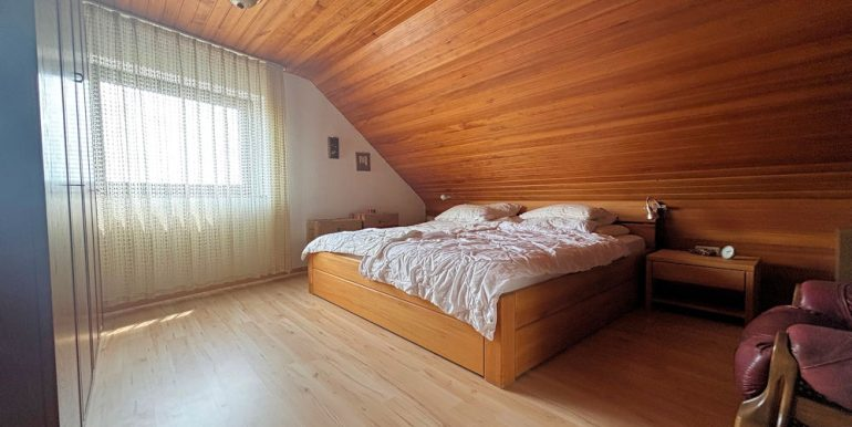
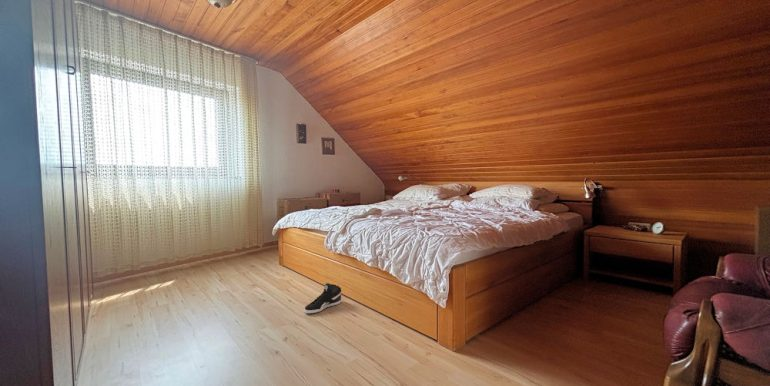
+ sneaker [303,282,342,314]
